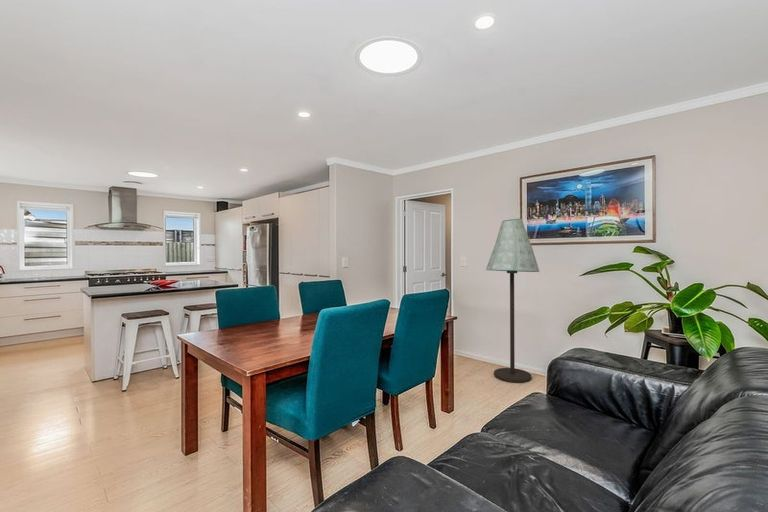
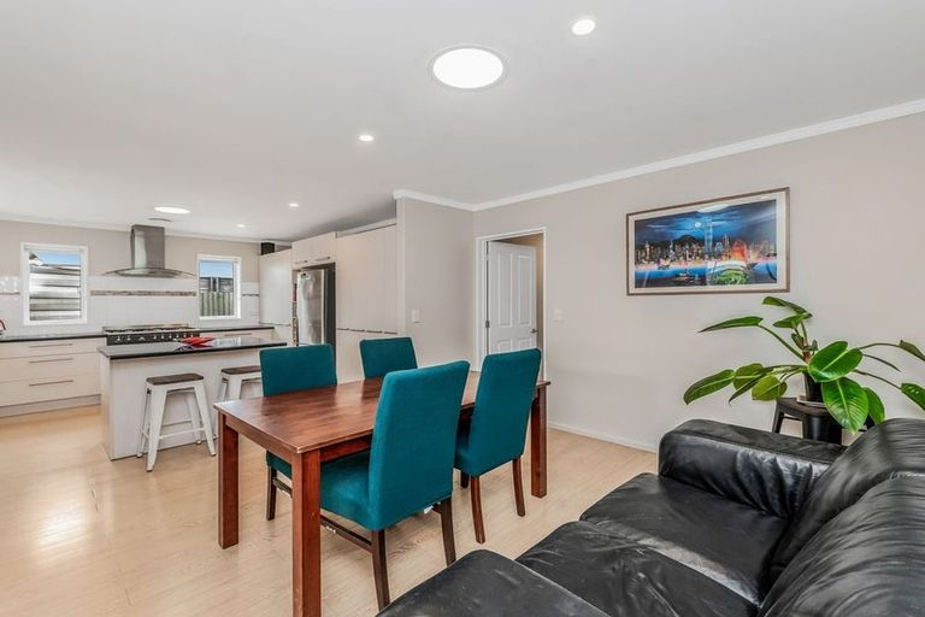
- floor lamp [485,218,540,384]
